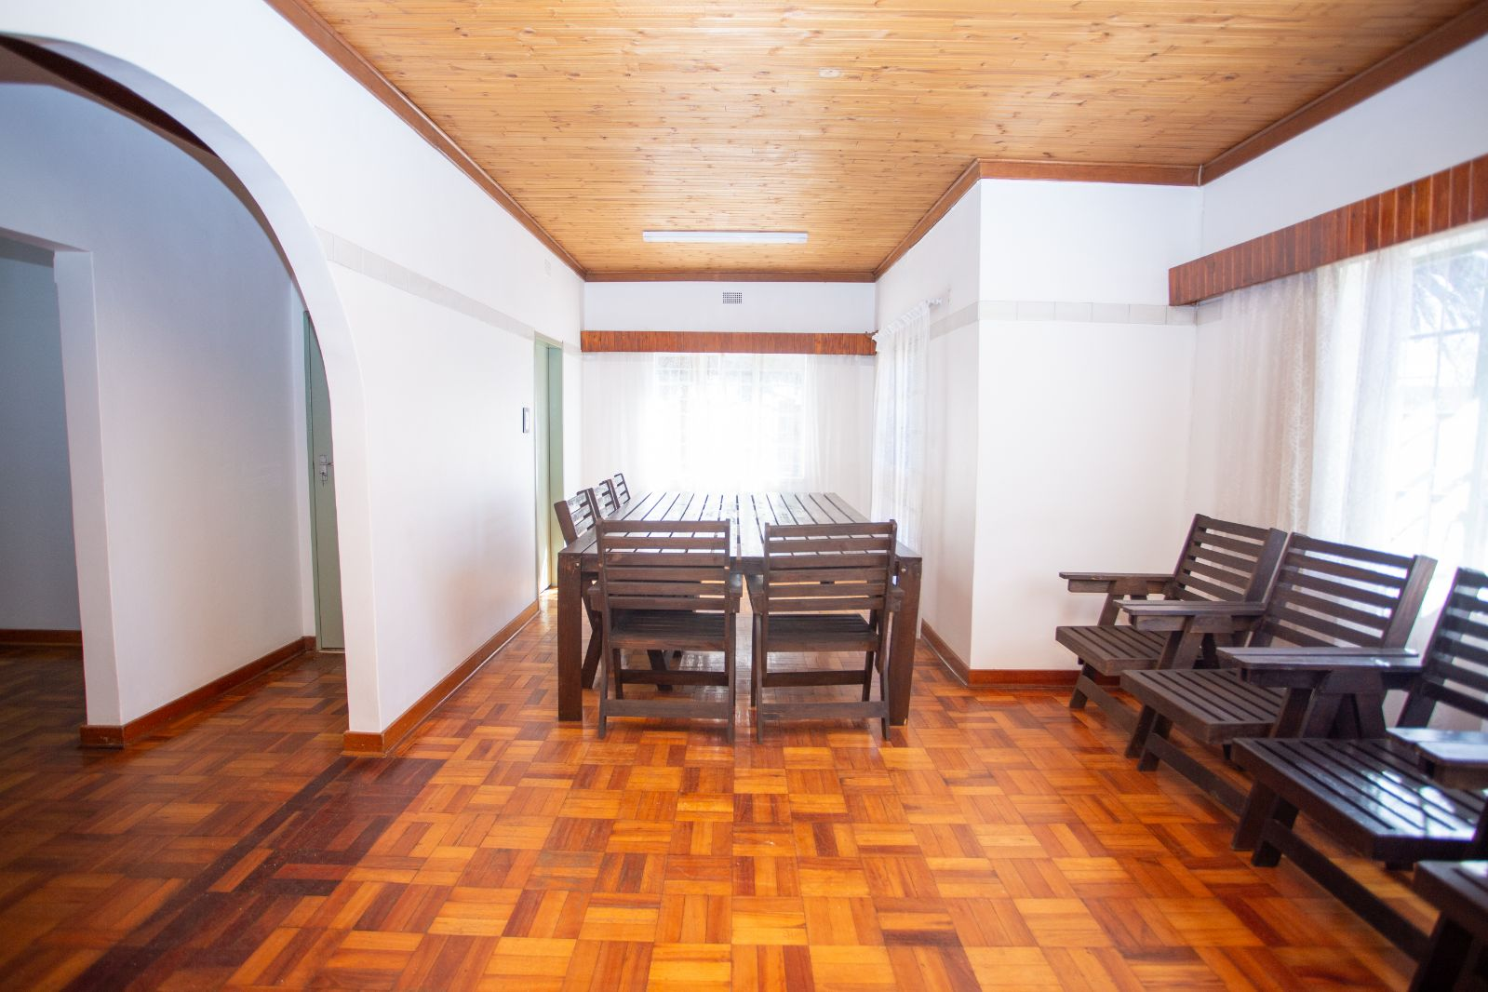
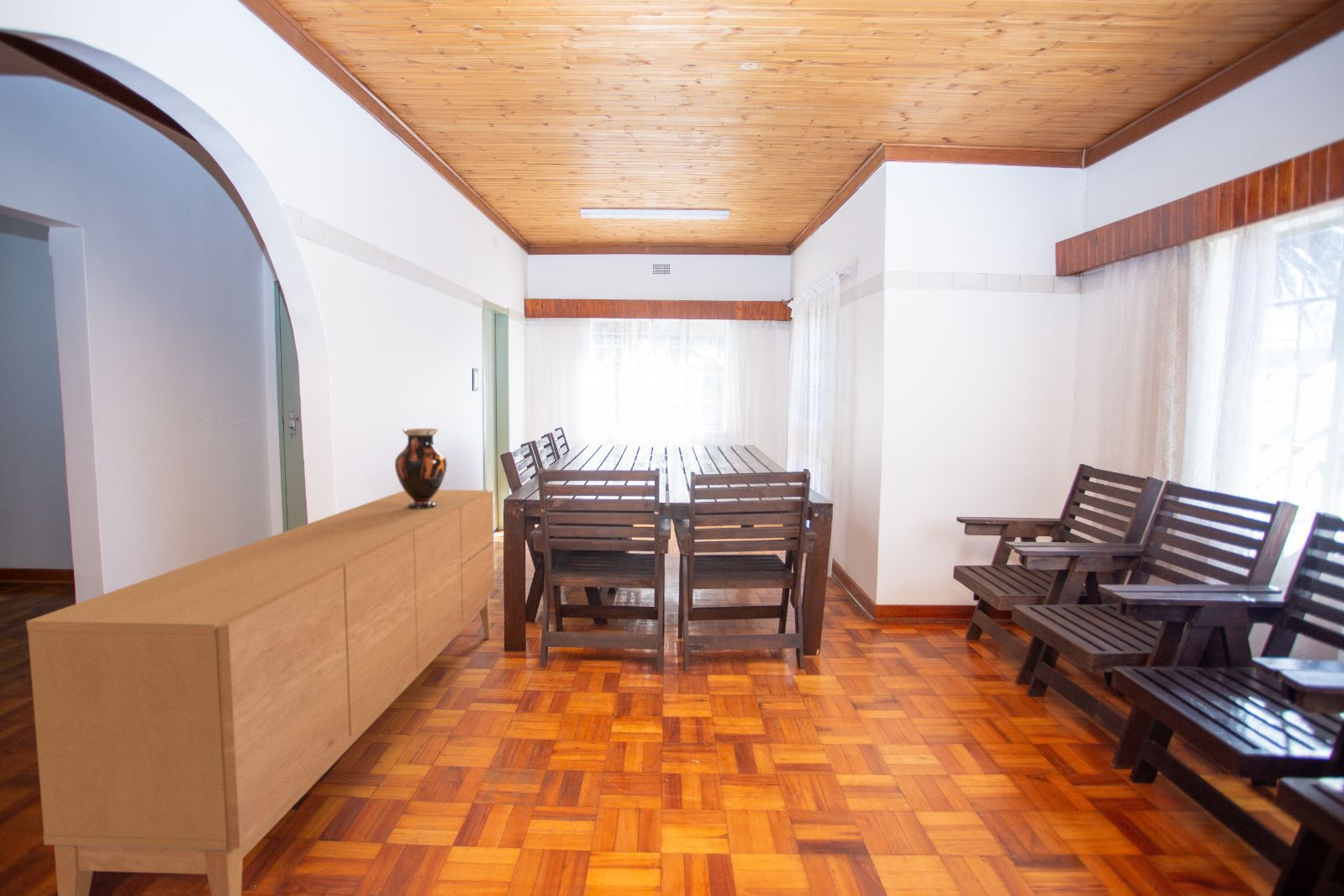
+ vase [394,428,448,509]
+ sideboard [25,489,496,896]
